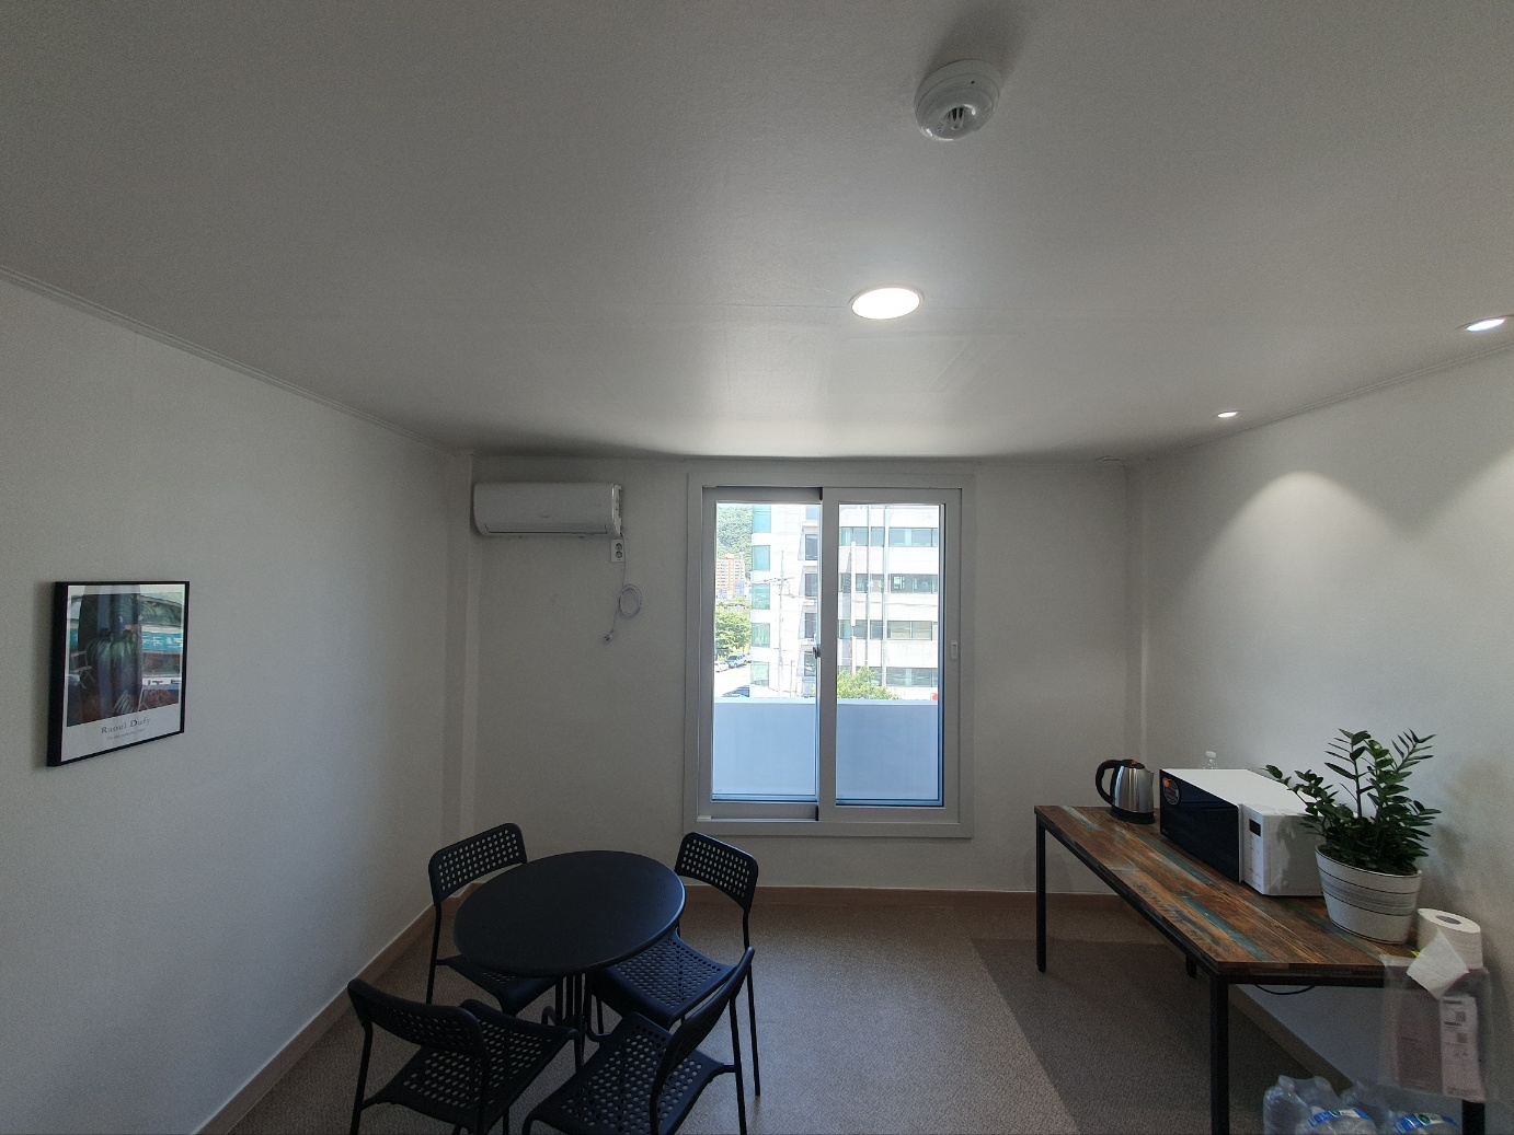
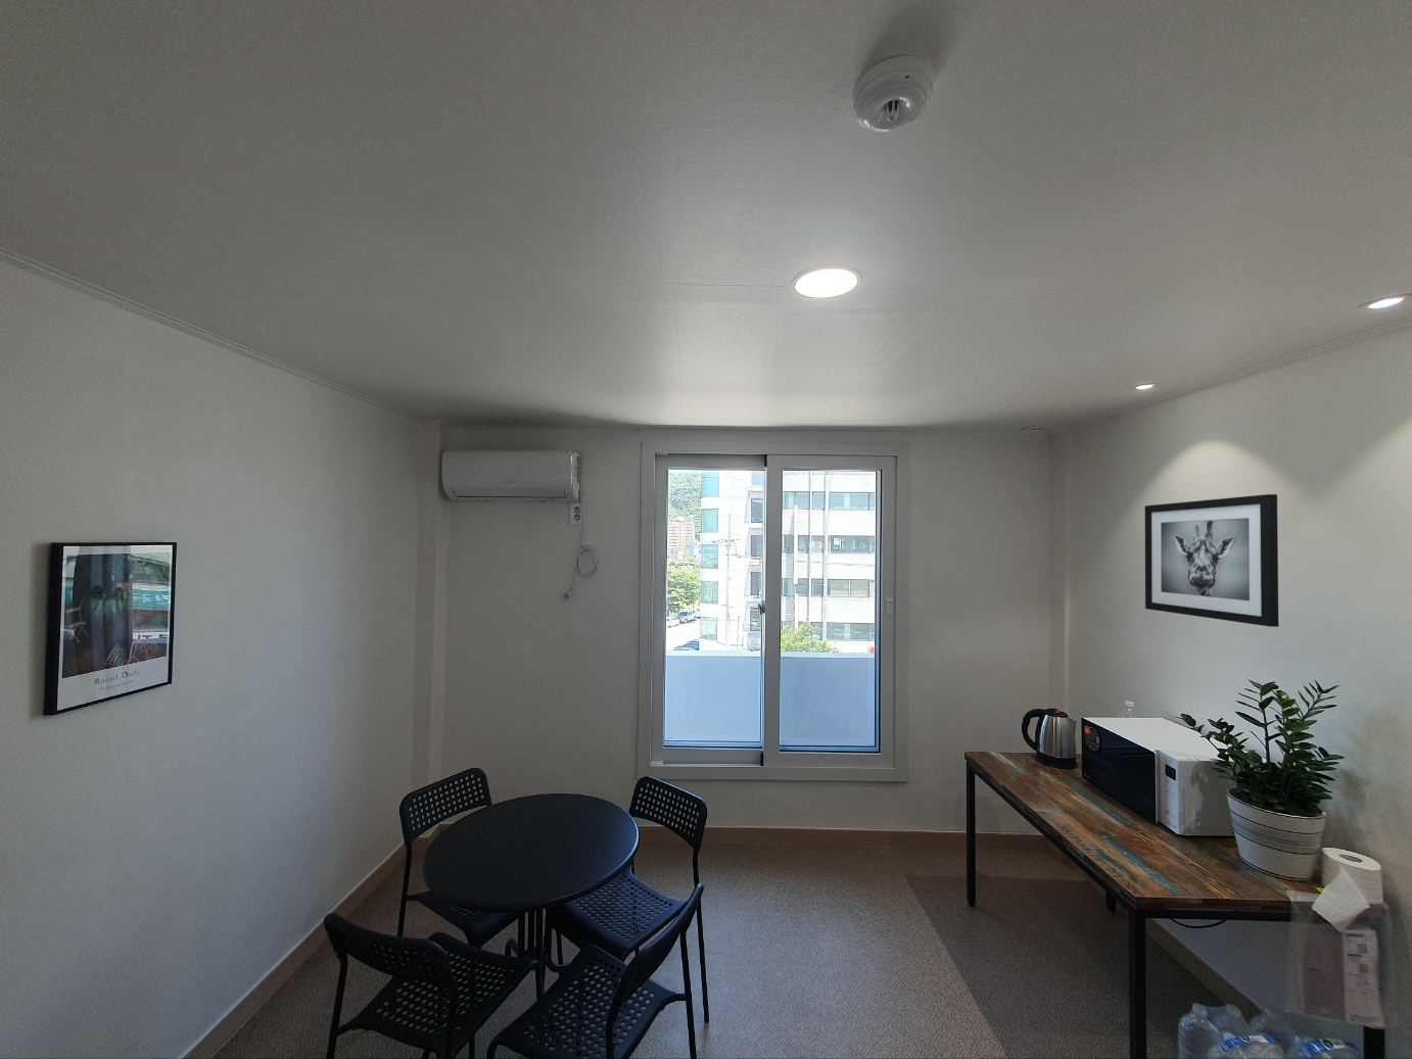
+ wall art [1144,493,1281,629]
